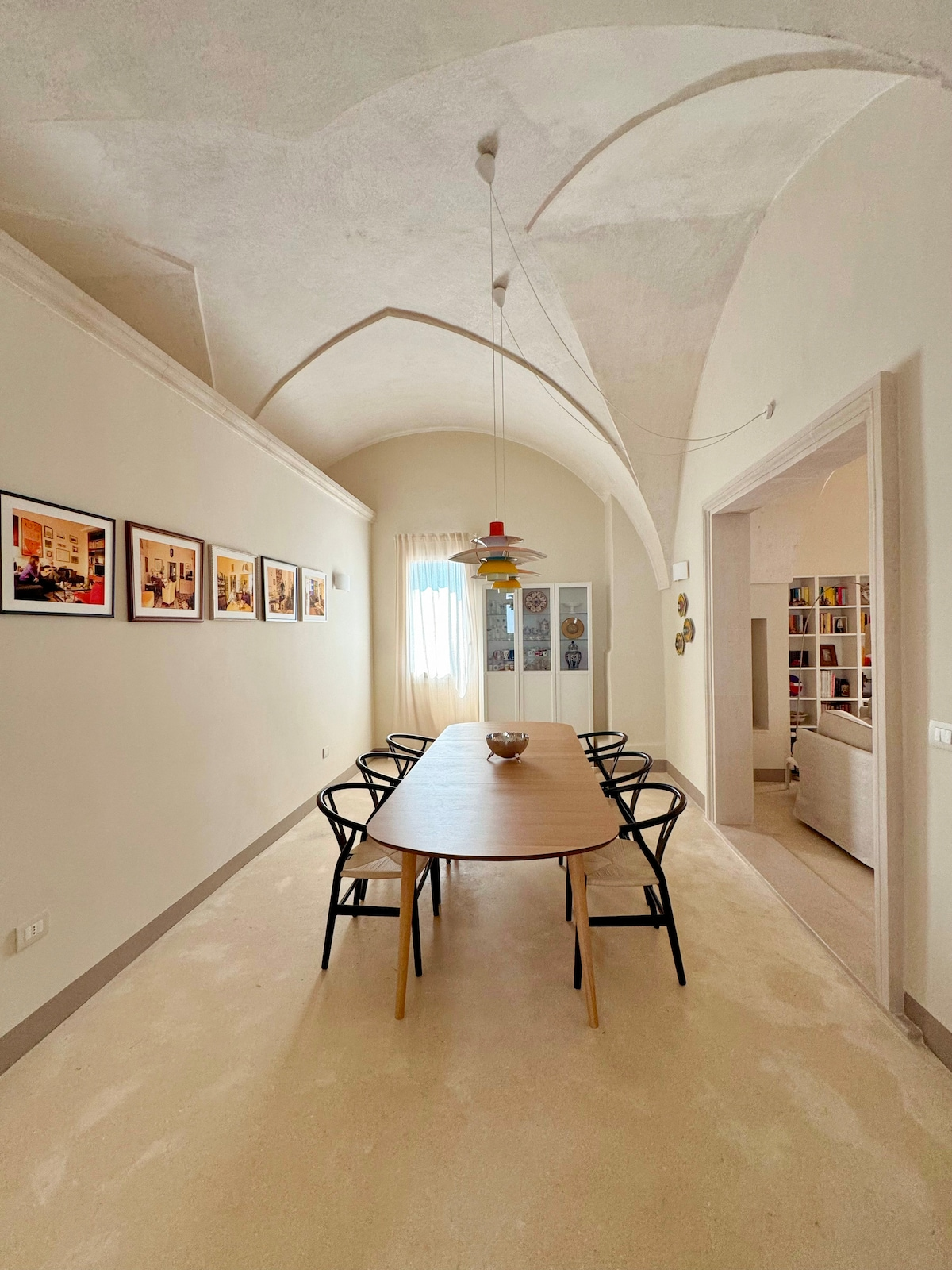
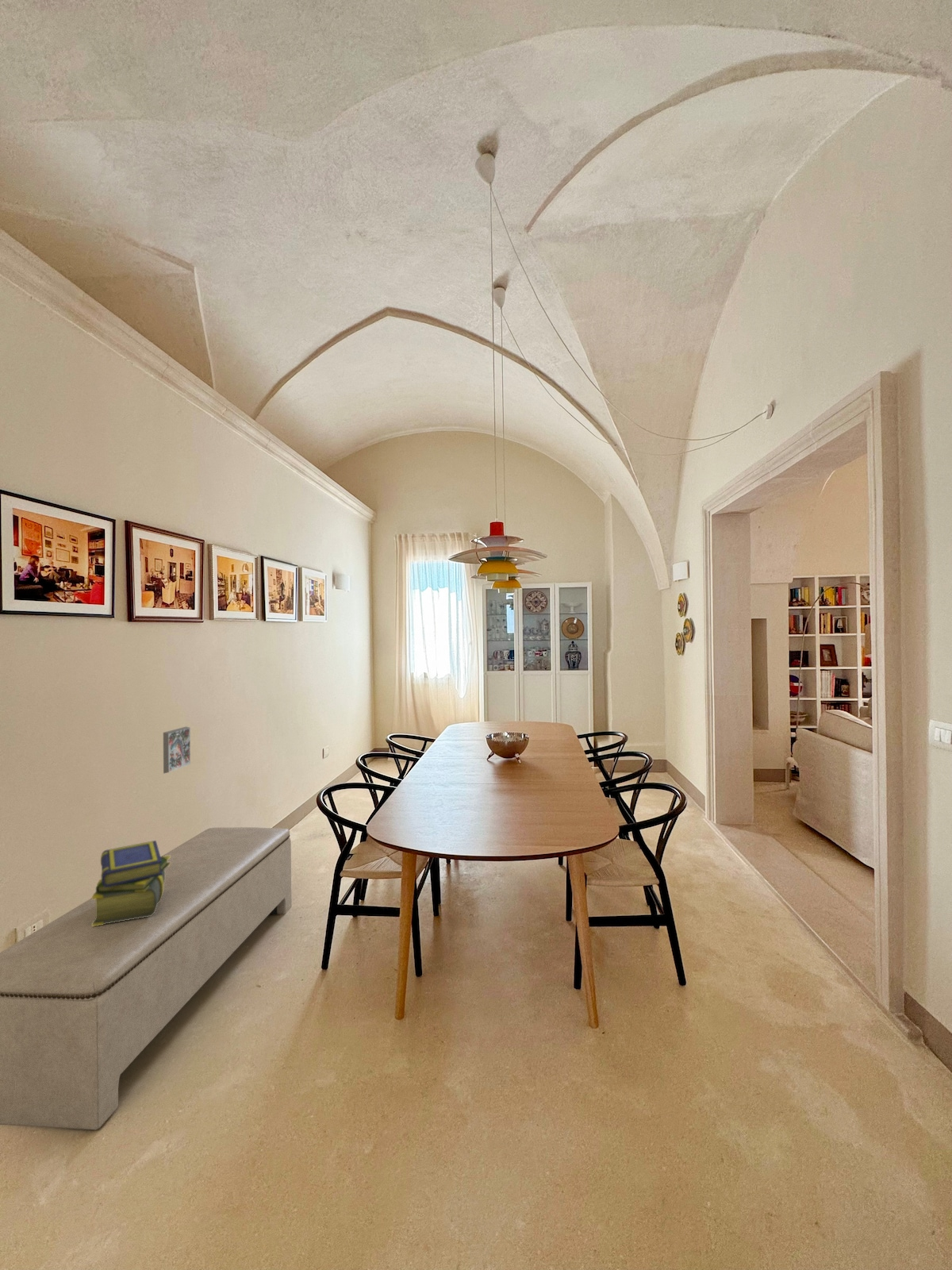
+ stack of books [91,840,171,926]
+ bench [0,826,293,1130]
+ decorative tile [163,725,191,774]
